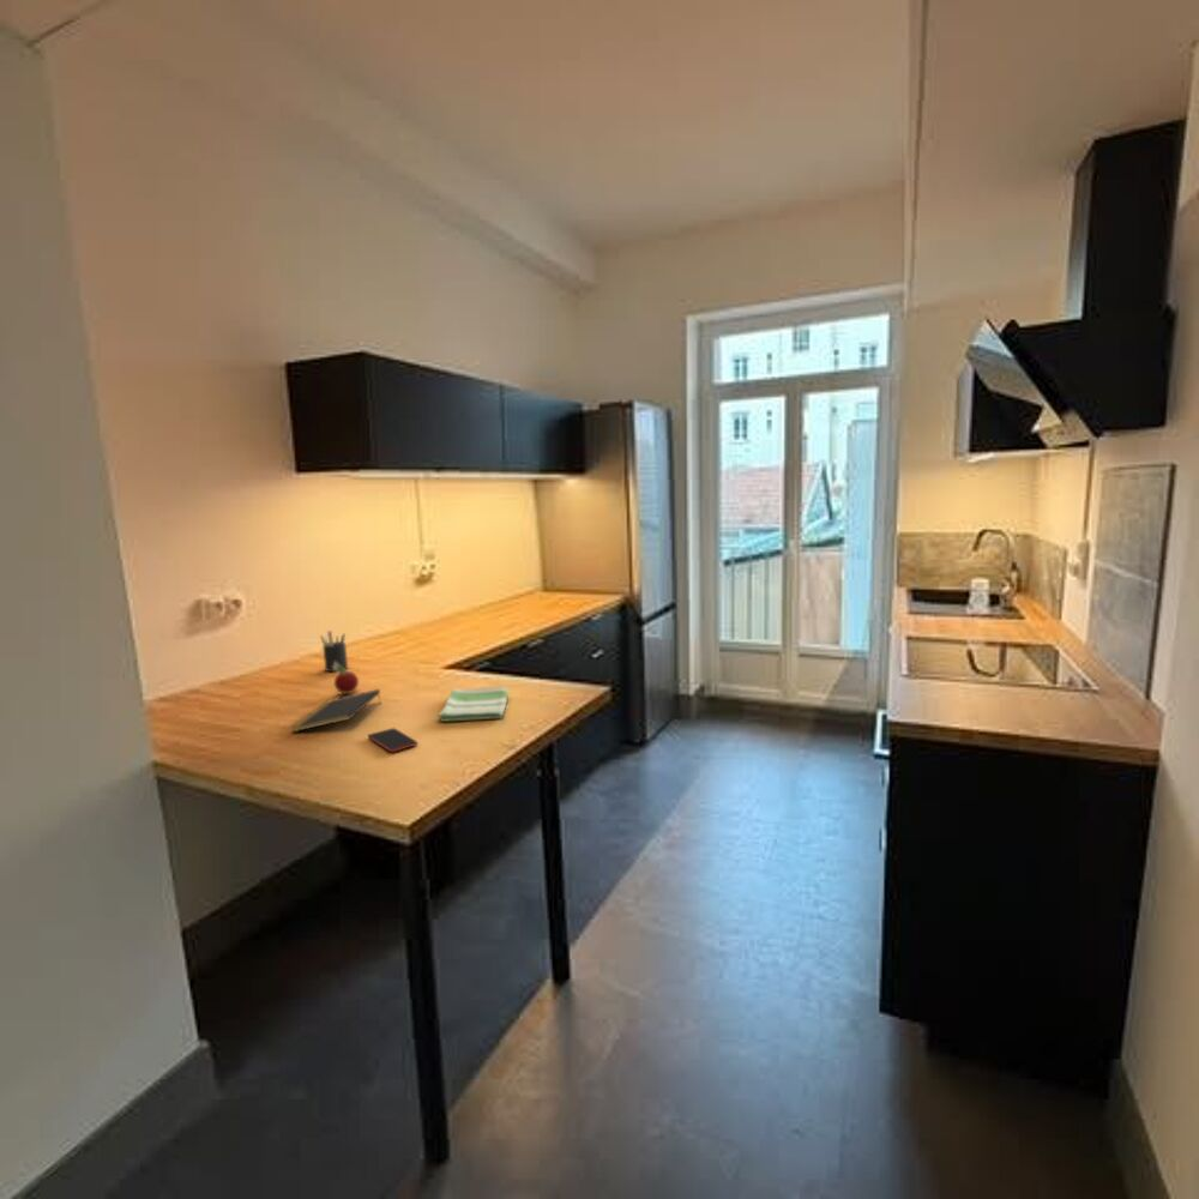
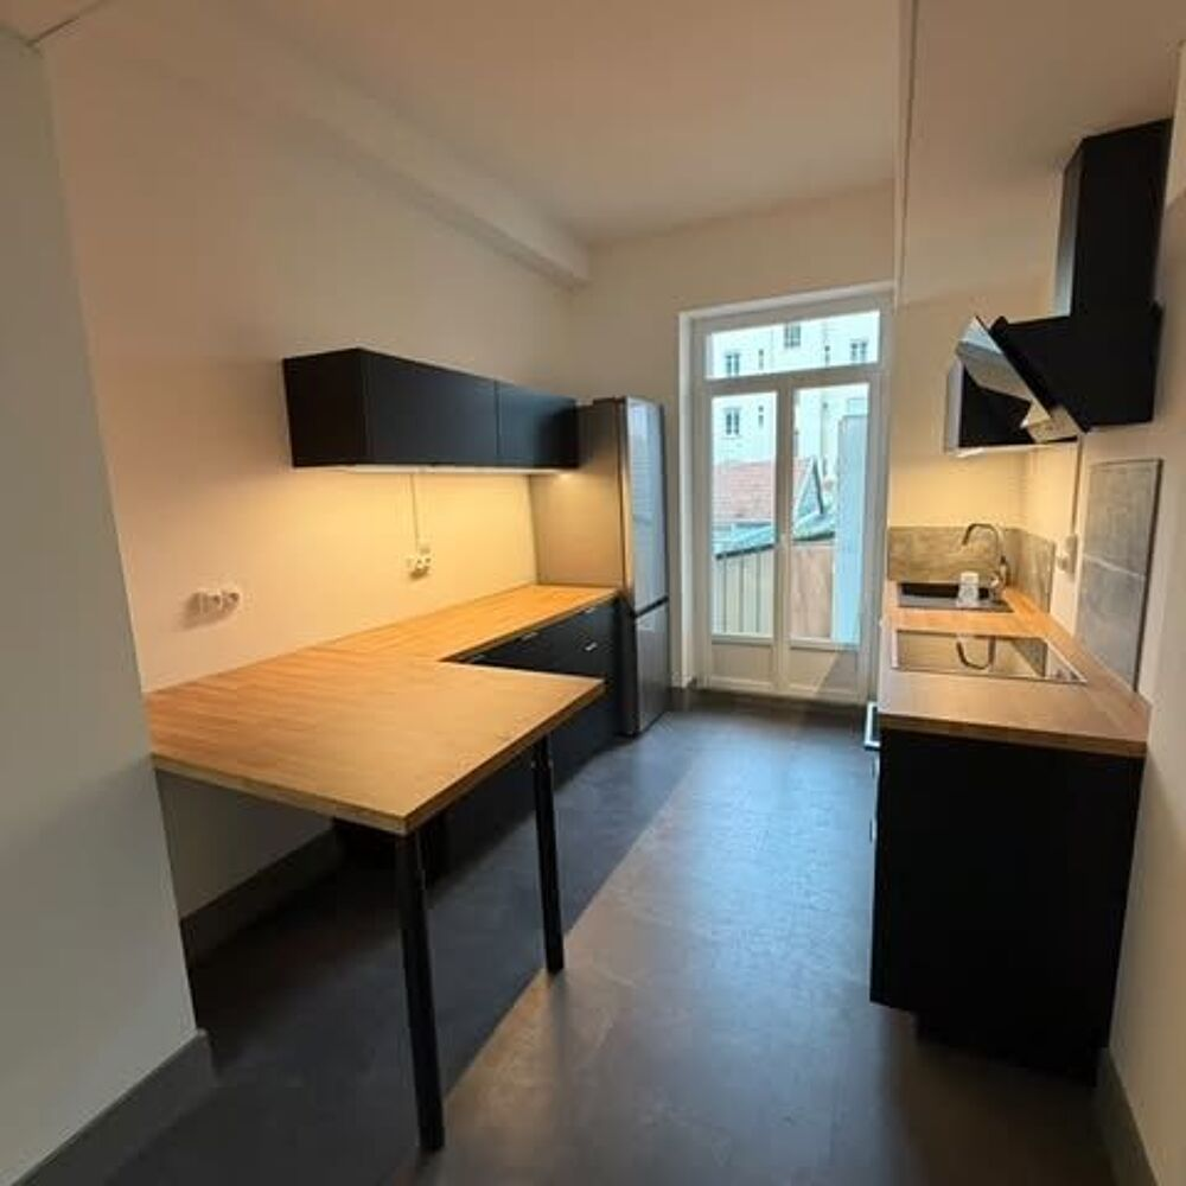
- notepad [289,688,382,734]
- fruit [332,661,360,695]
- pen holder [319,629,349,673]
- smartphone [367,727,418,753]
- dish towel [435,686,508,723]
